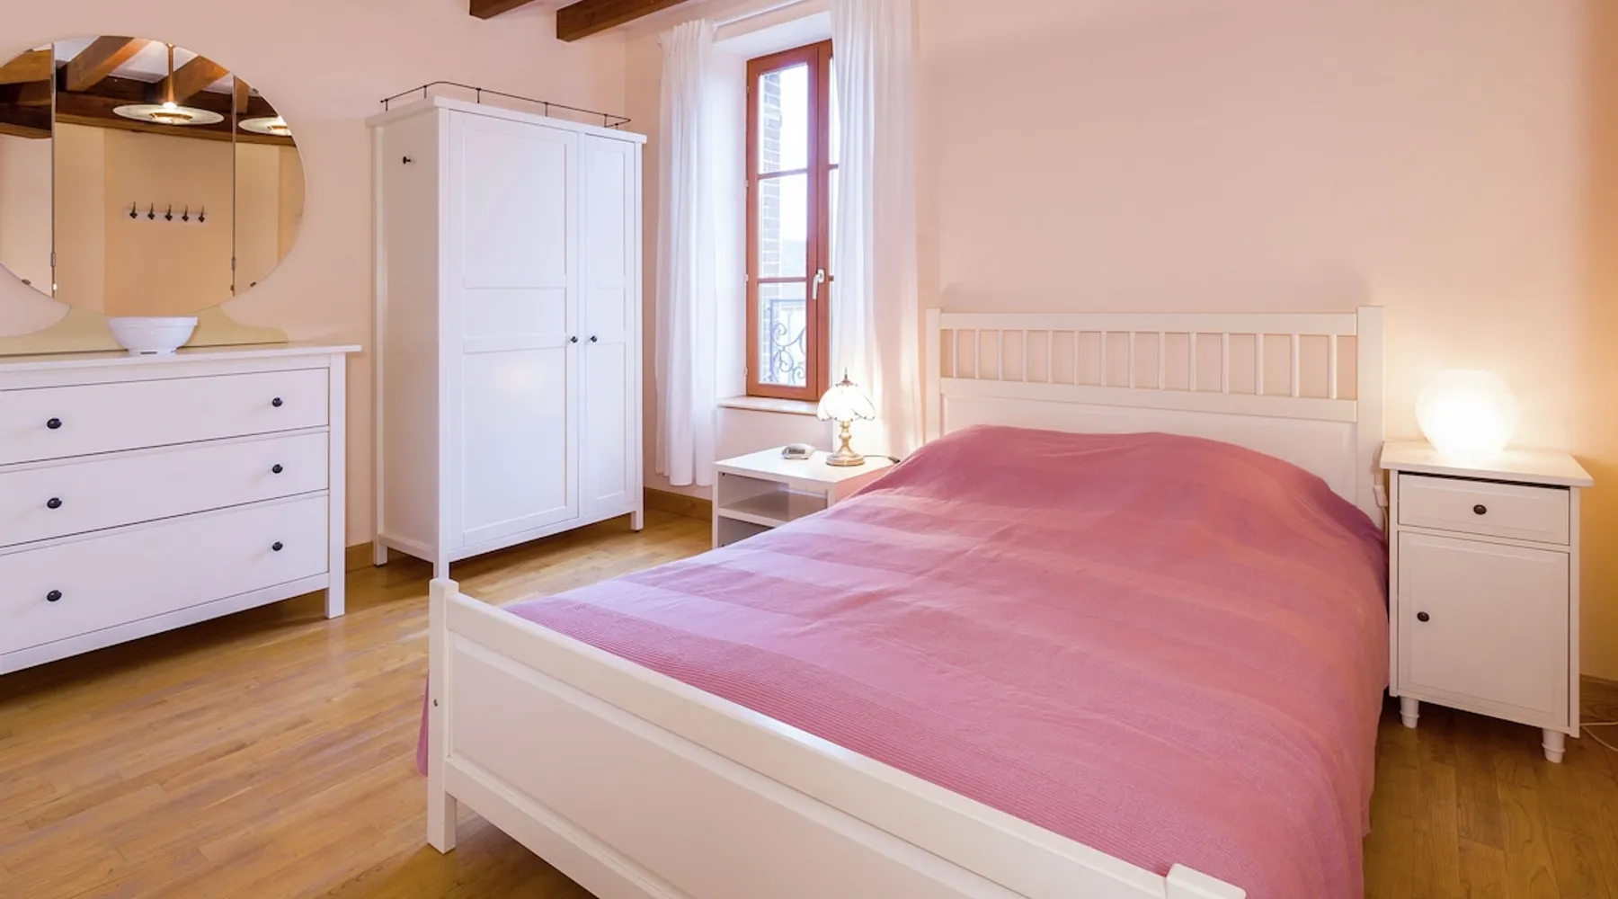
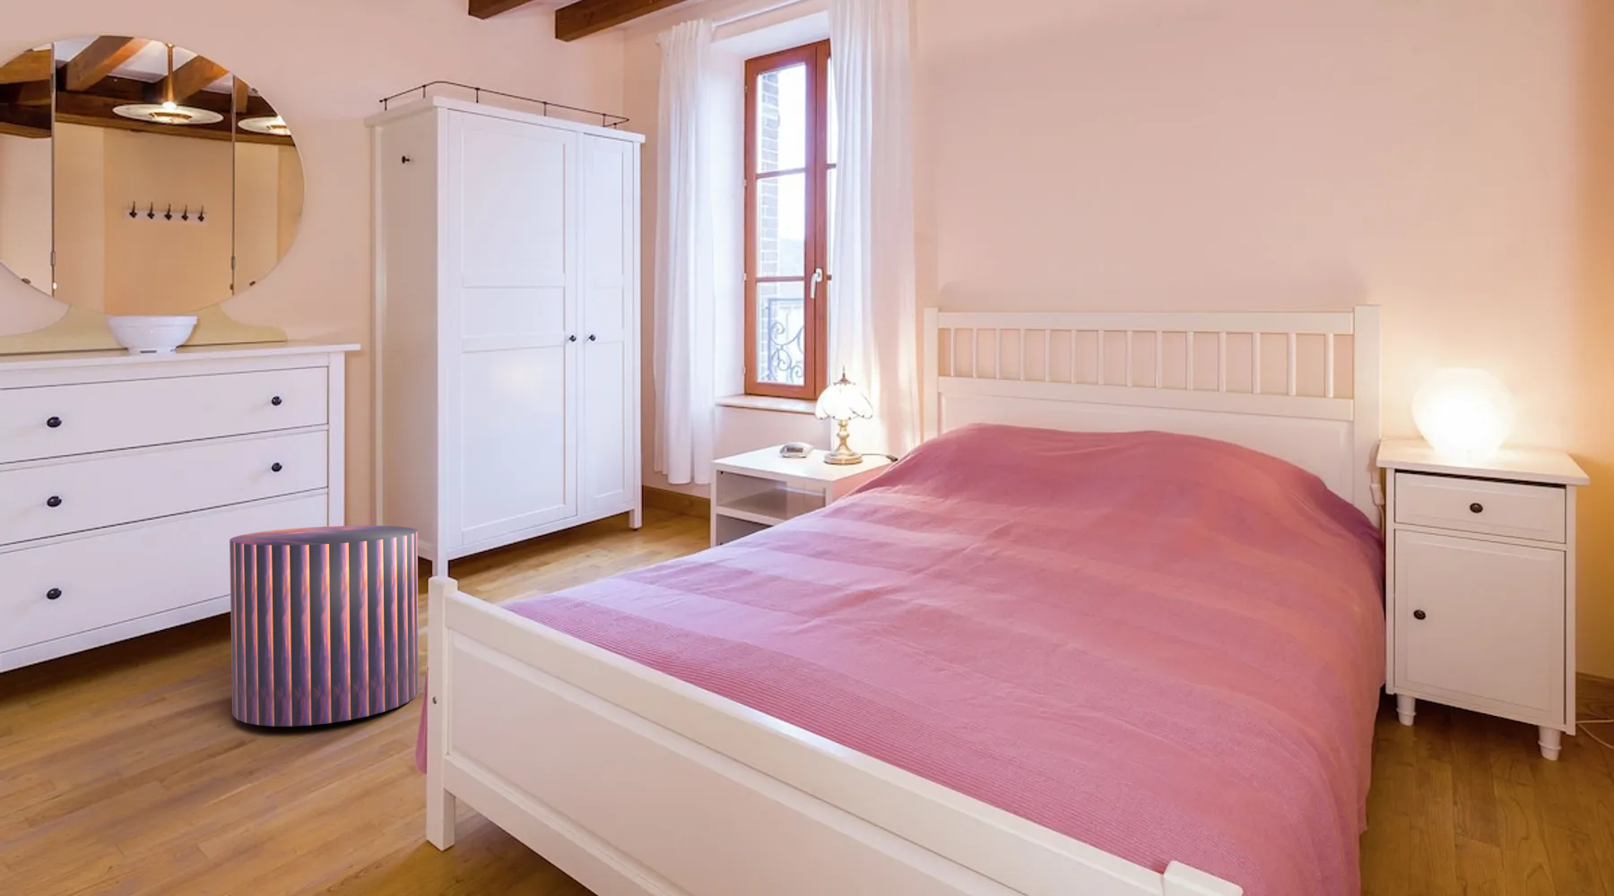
+ stool [229,525,420,727]
